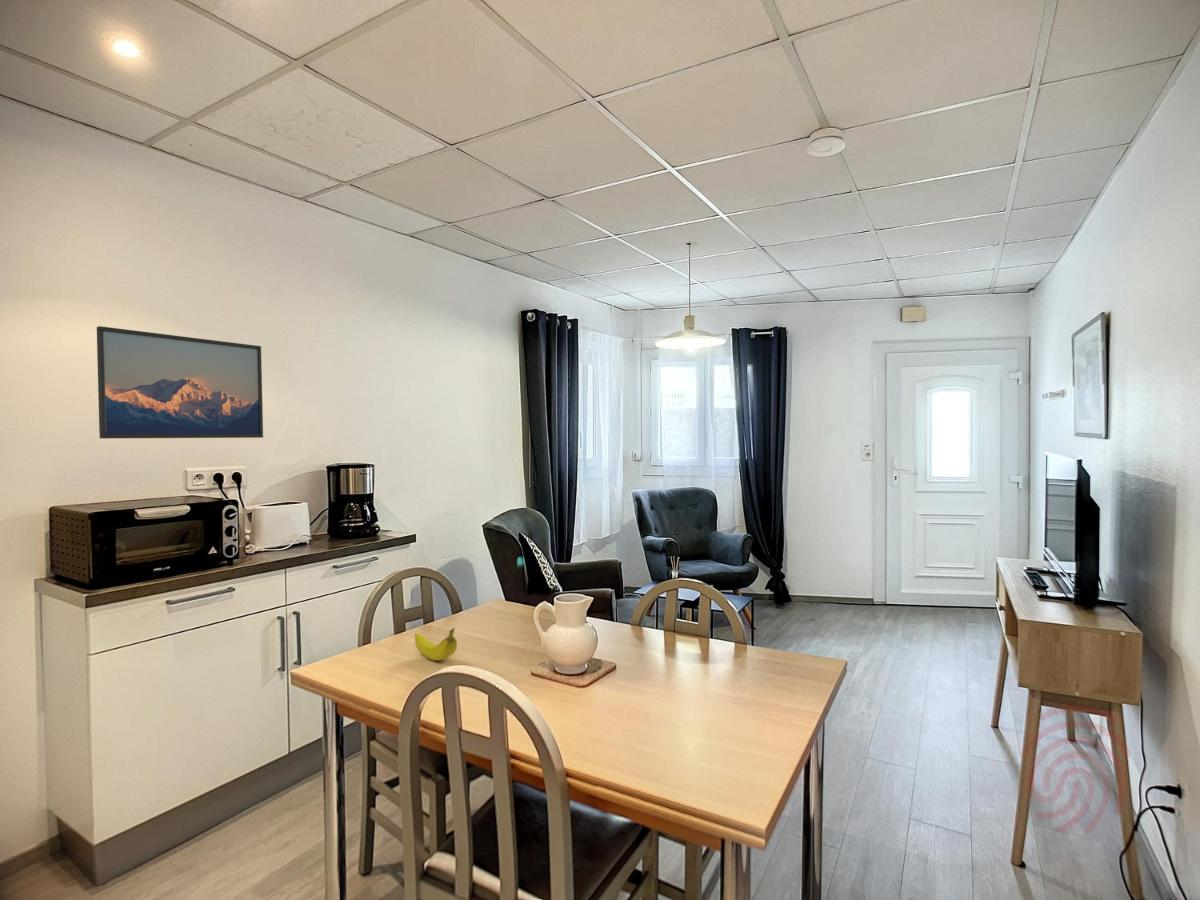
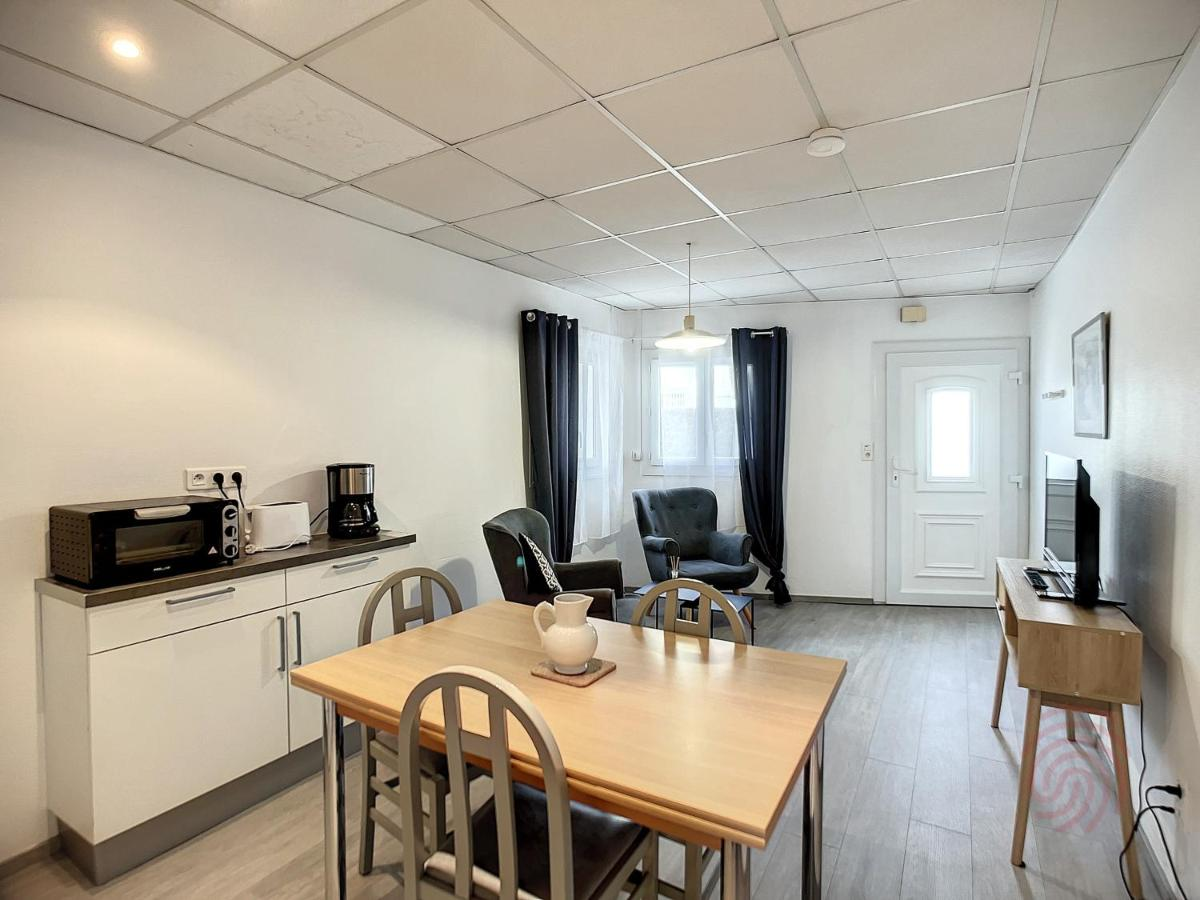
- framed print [96,325,264,439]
- fruit [414,627,458,662]
